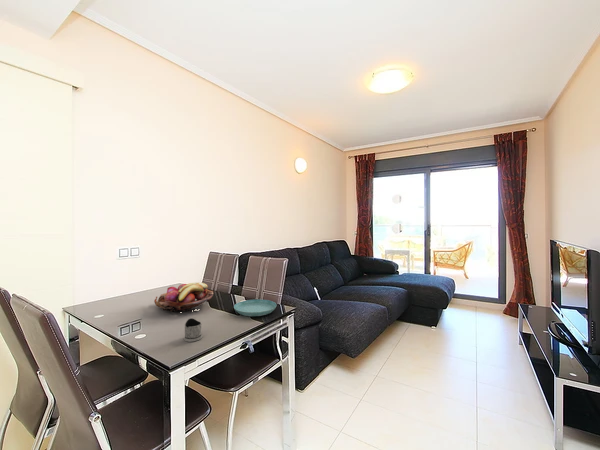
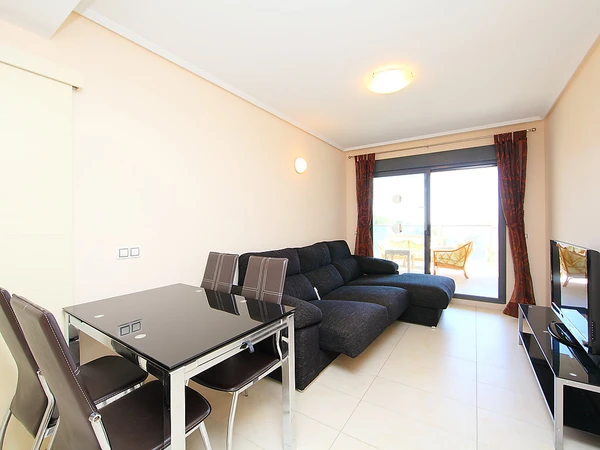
- tea glass holder [183,317,203,343]
- saucer [233,298,277,317]
- fruit basket [153,281,214,313]
